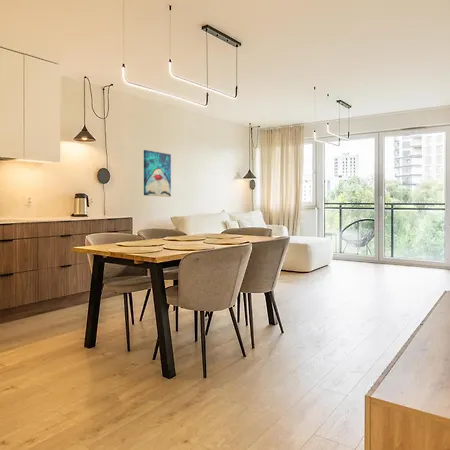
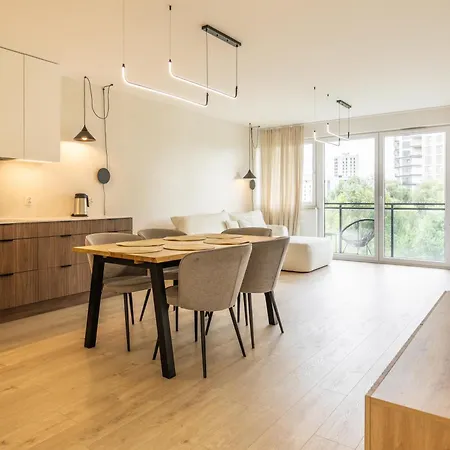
- wall art [143,149,172,198]
